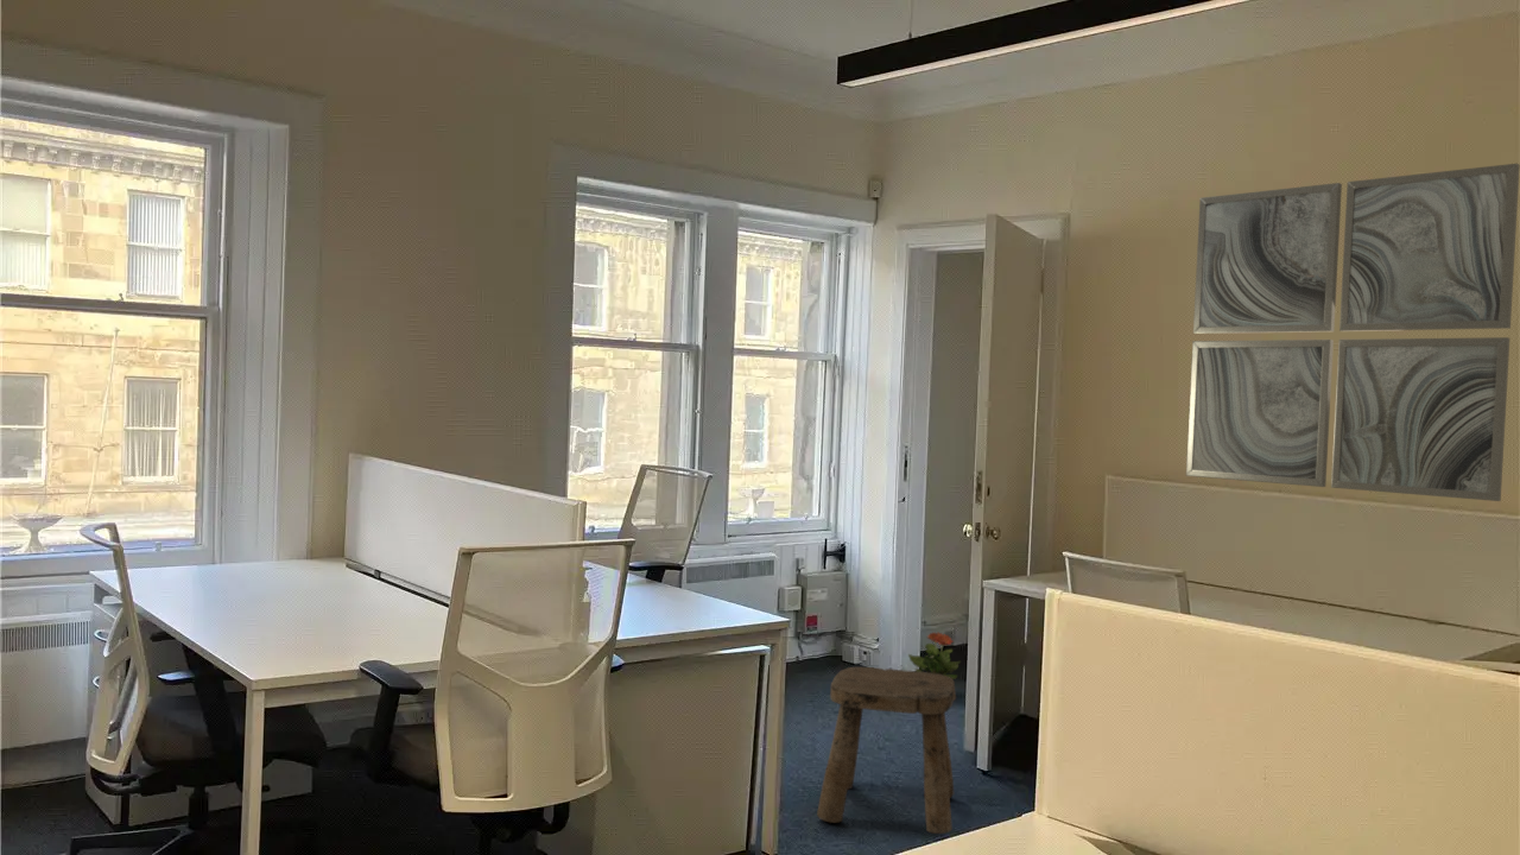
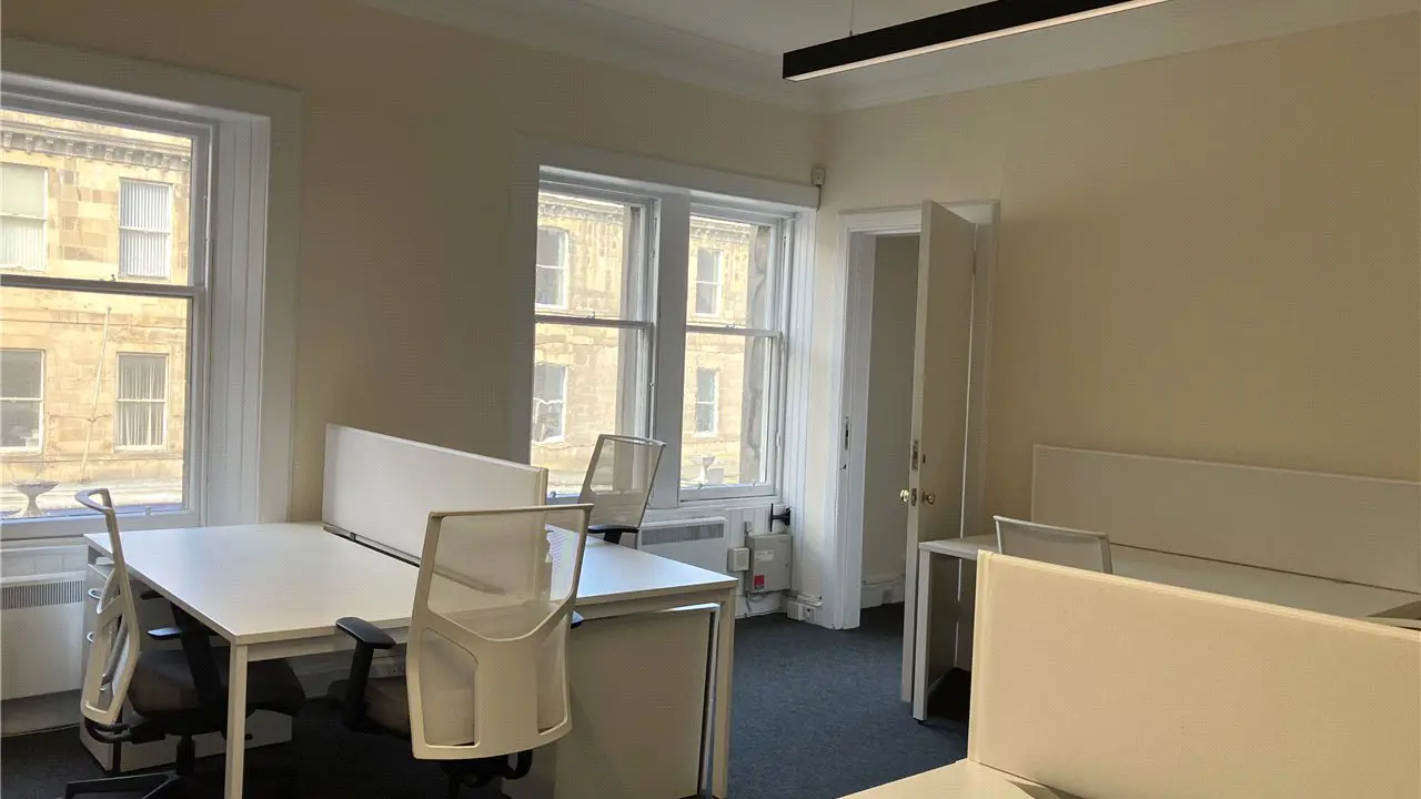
- stool [816,666,957,835]
- wall art [1185,163,1520,502]
- potted plant [907,631,962,679]
